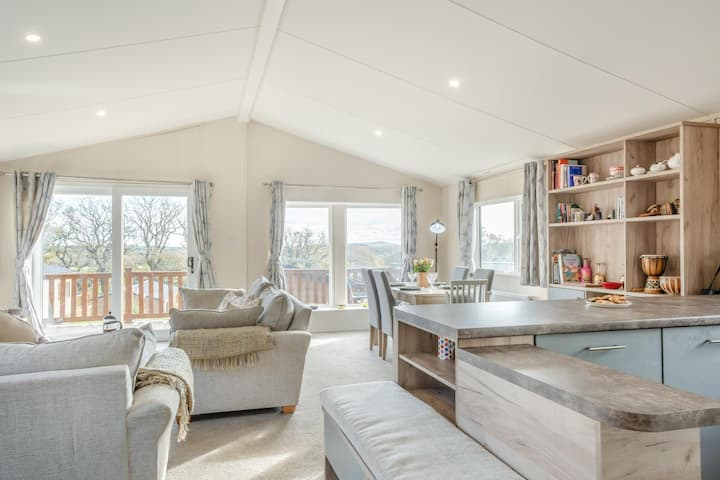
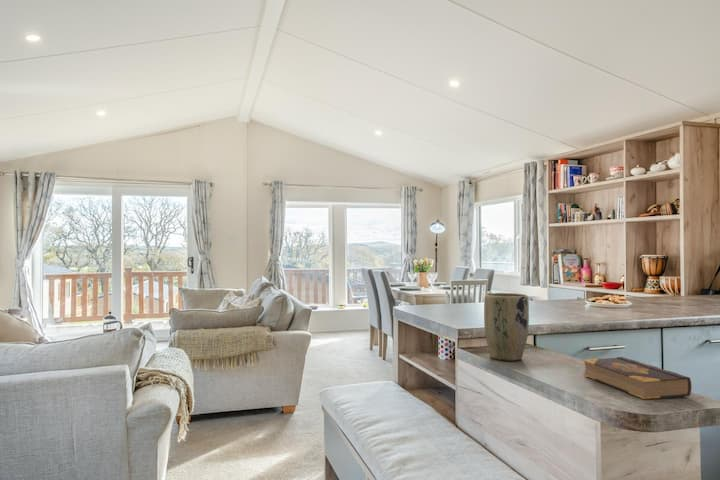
+ book [582,356,693,400]
+ plant pot [483,292,530,362]
